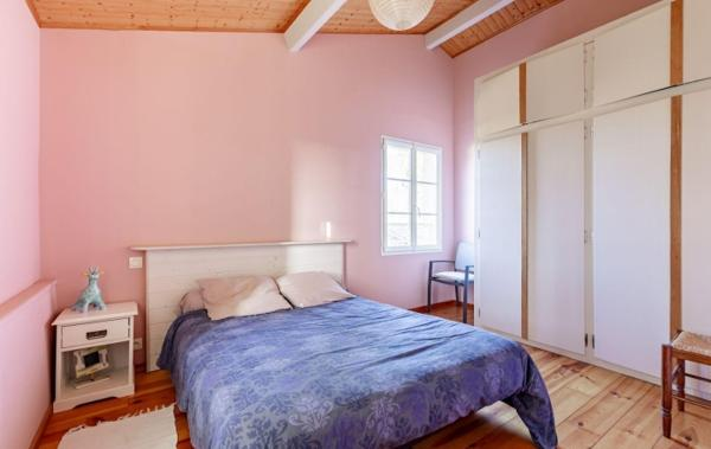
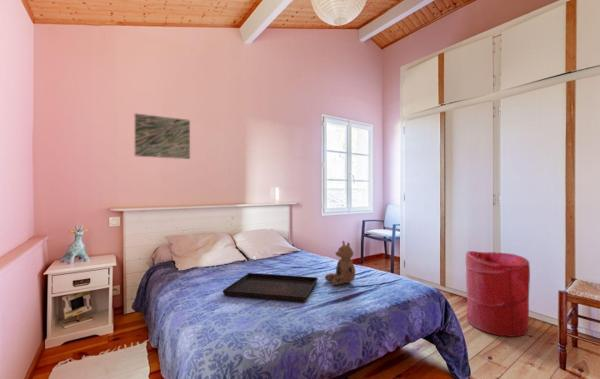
+ laundry hamper [465,250,531,338]
+ serving tray [222,272,319,303]
+ wall art [134,112,191,160]
+ teddy bear [324,240,356,287]
